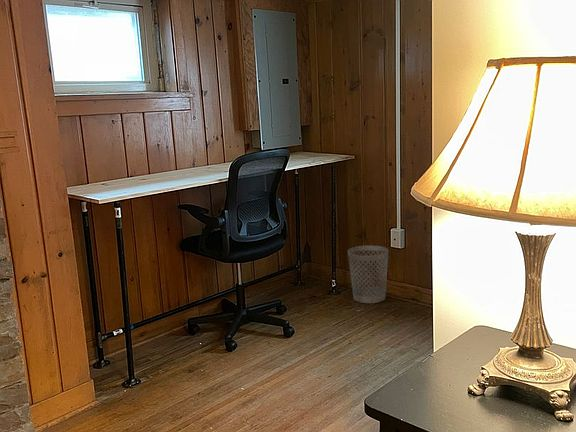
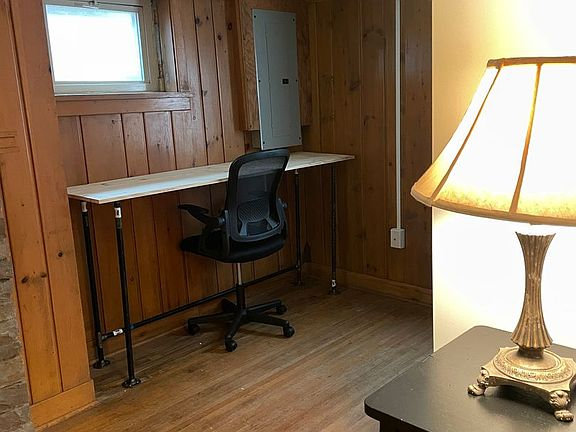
- wastebasket [347,245,389,304]
